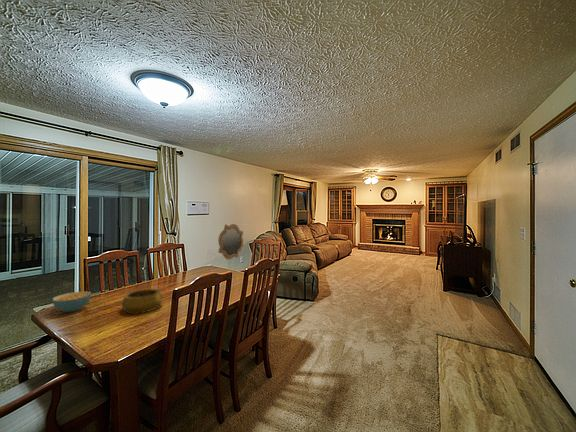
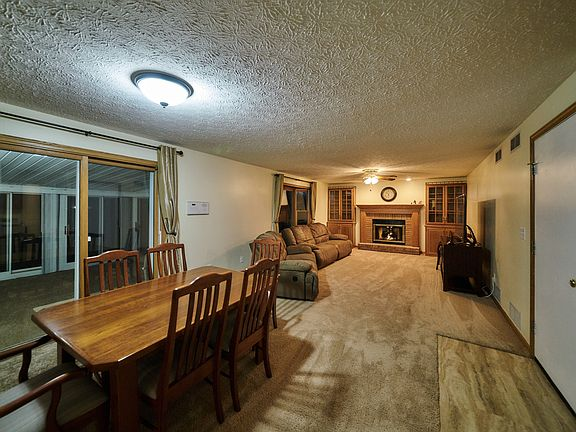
- mirror [217,223,244,260]
- decorative bowl [120,288,164,315]
- cereal bowl [51,290,92,313]
